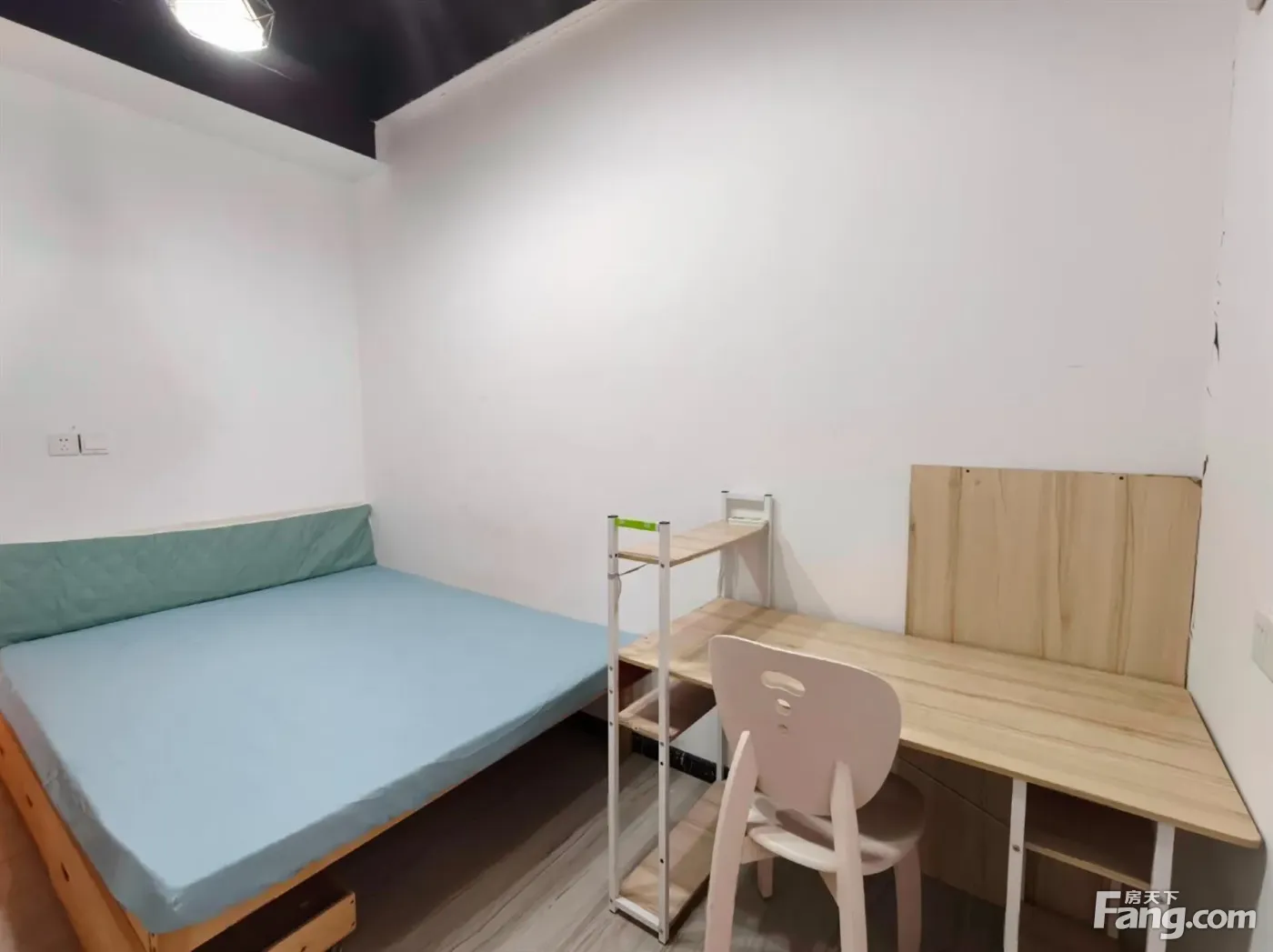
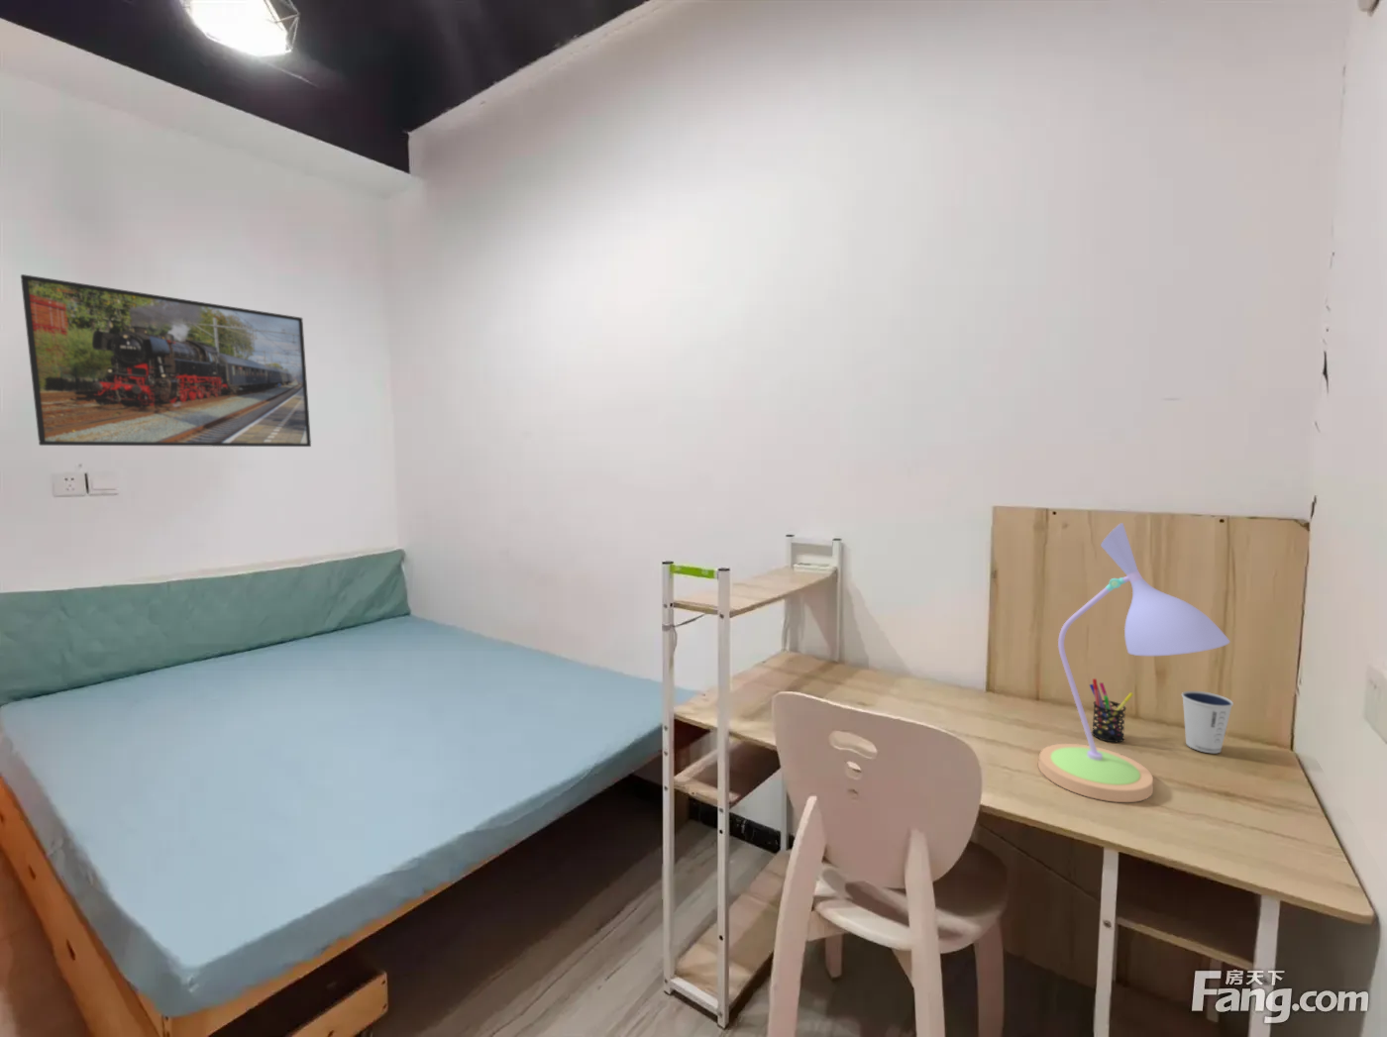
+ pen holder [1088,678,1134,743]
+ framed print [20,273,312,448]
+ desk lamp [1037,522,1231,803]
+ dixie cup [1181,691,1234,754]
